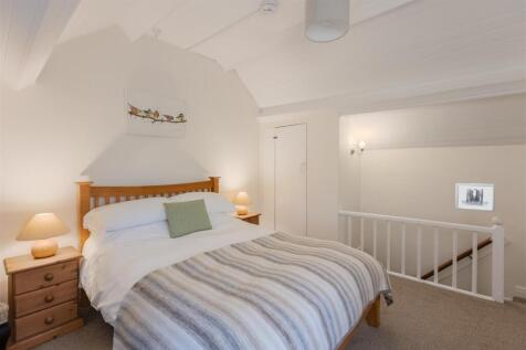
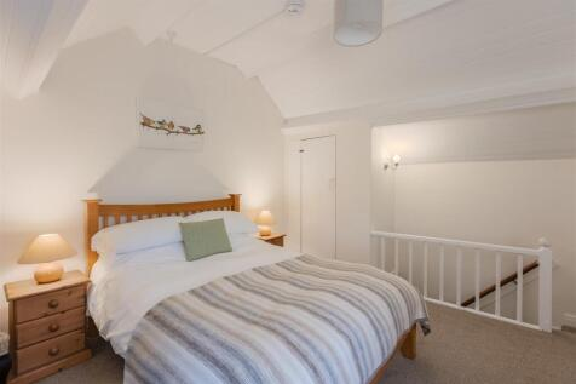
- wall art [454,182,496,213]
